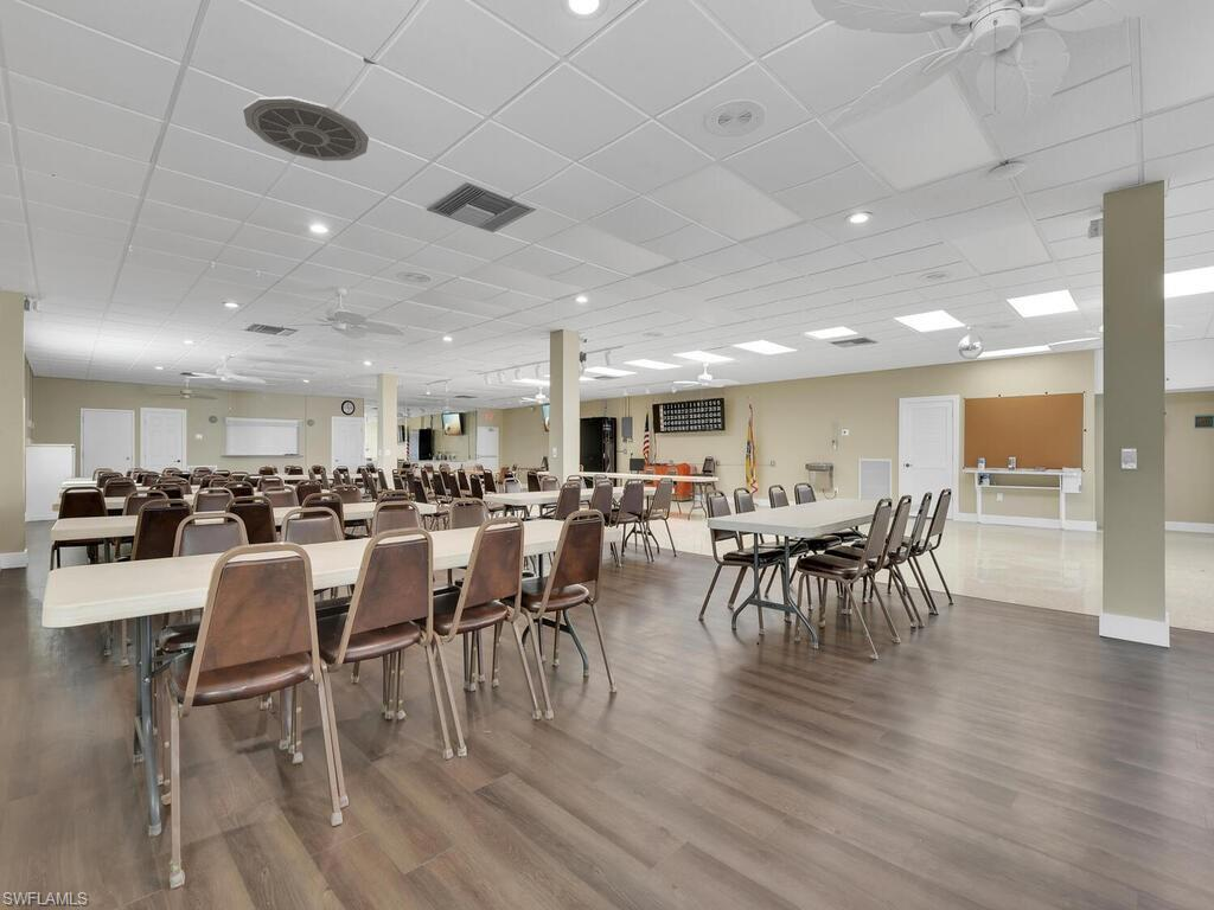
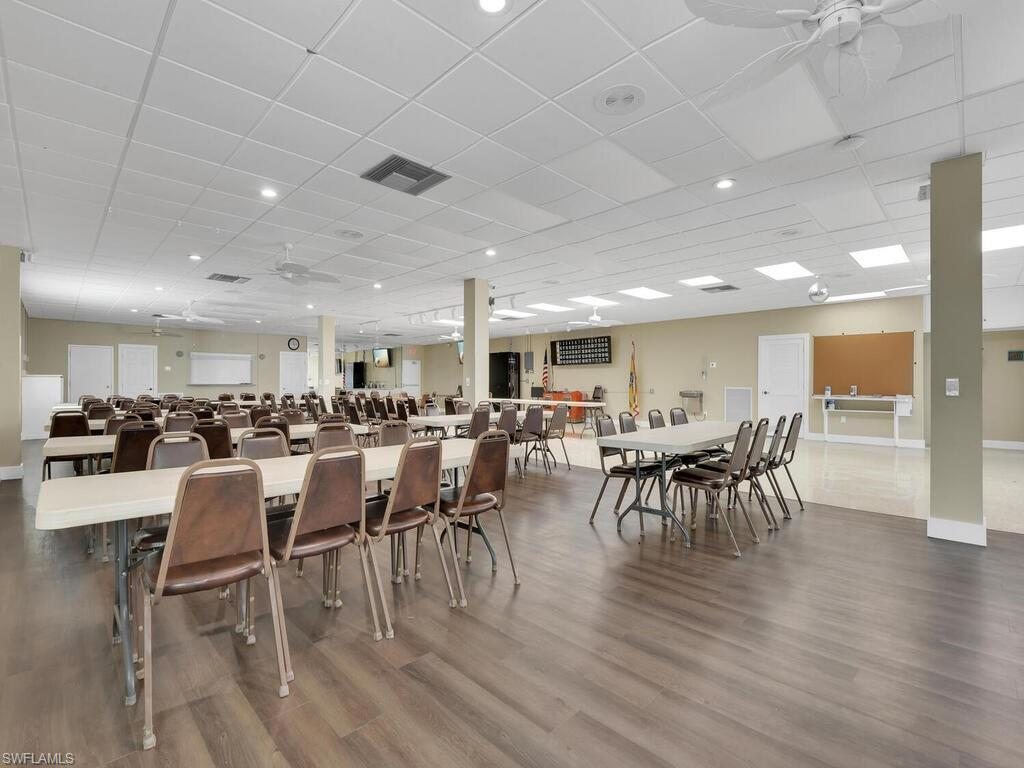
- ceiling vent [242,96,370,162]
